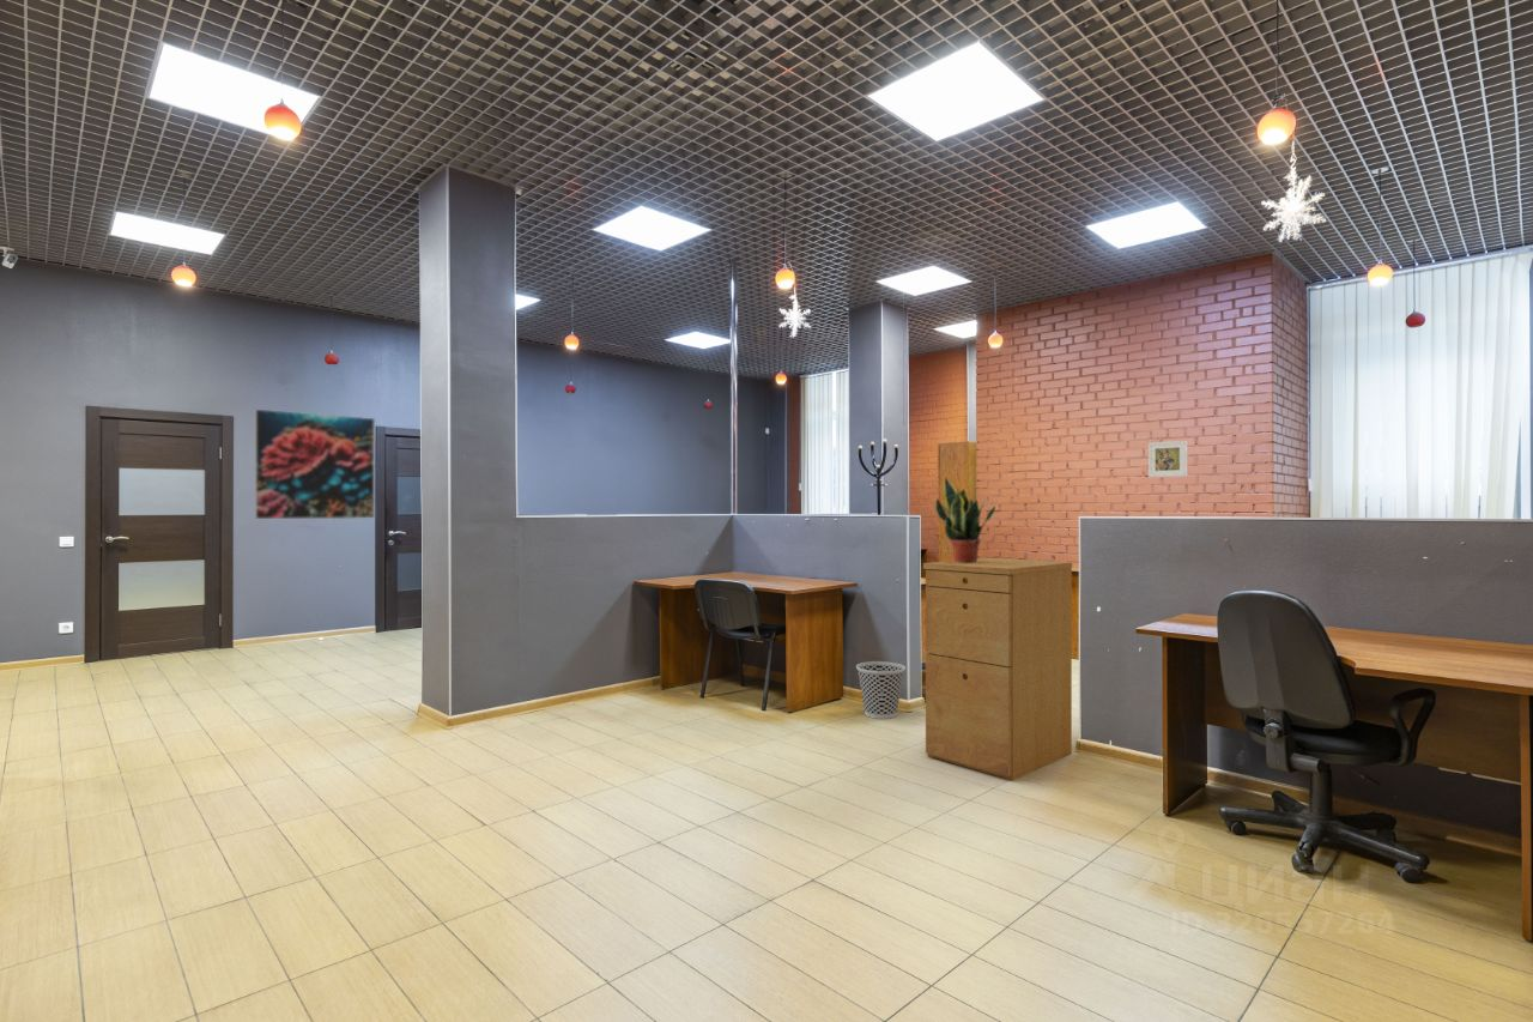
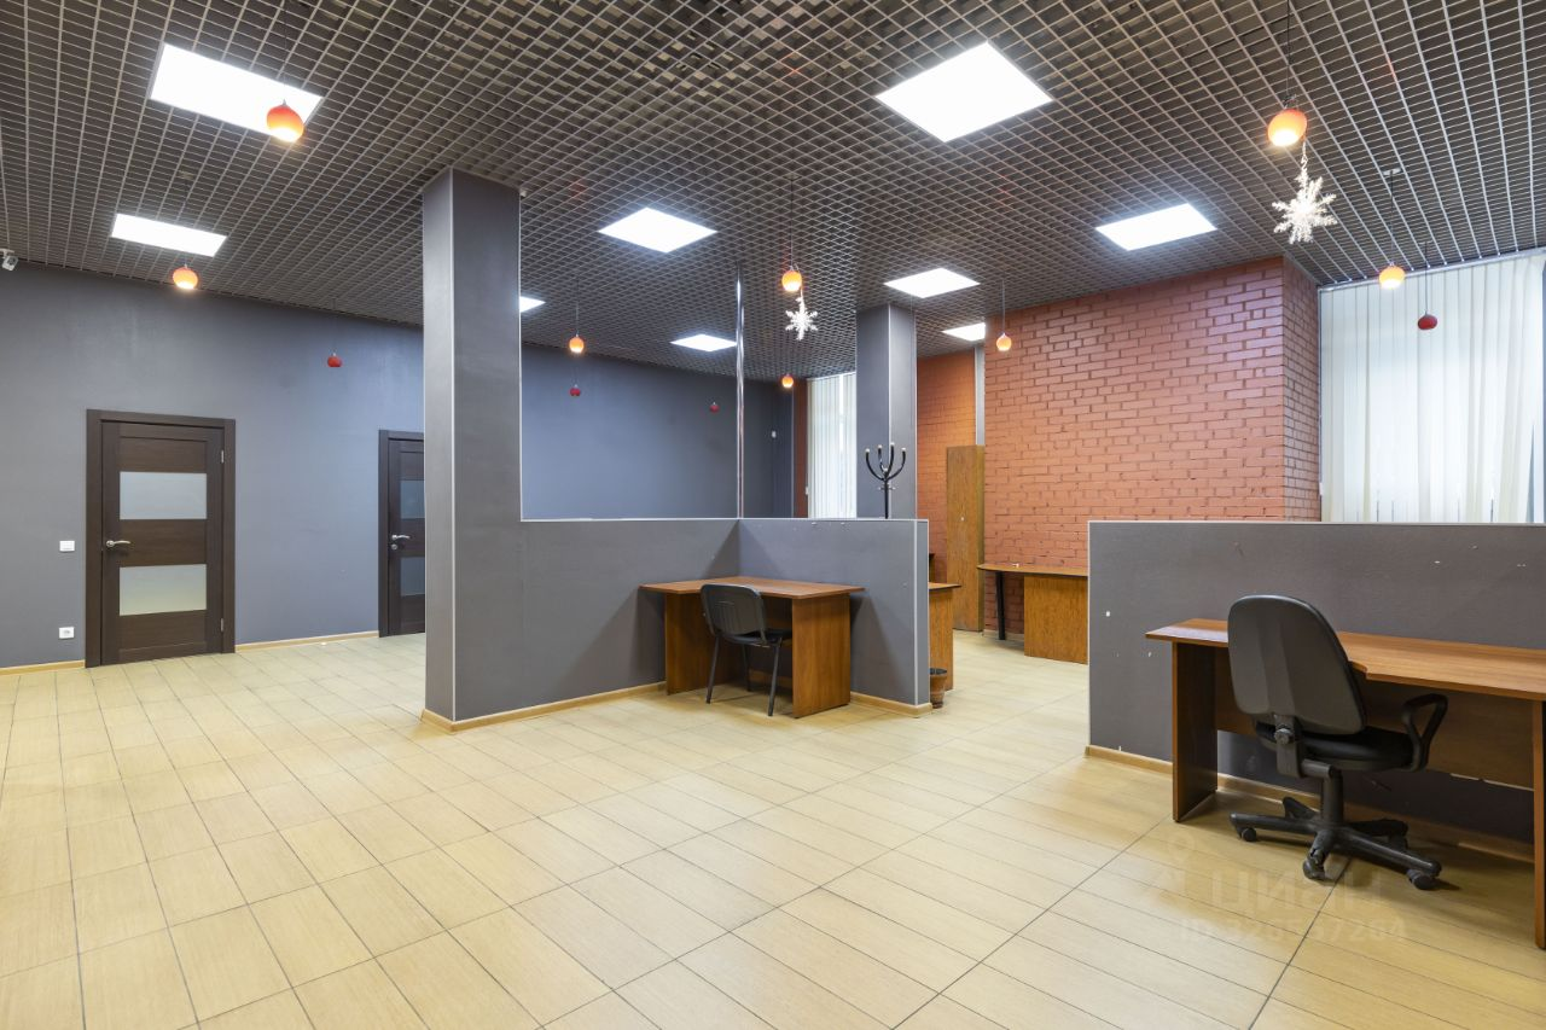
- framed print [254,409,376,520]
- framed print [1147,440,1188,478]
- wastebasket [855,660,907,720]
- potted plant [934,476,996,563]
- filing cabinet [922,557,1073,781]
